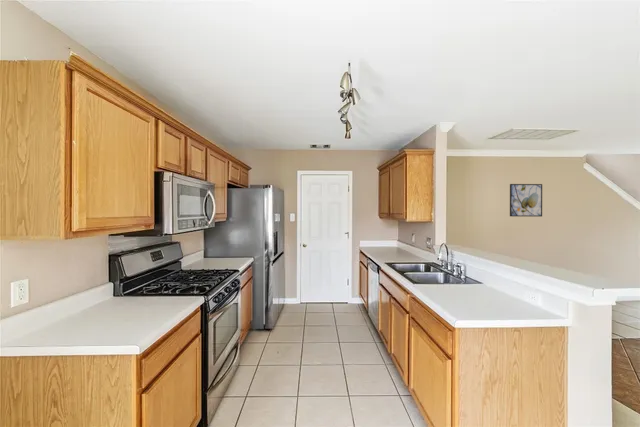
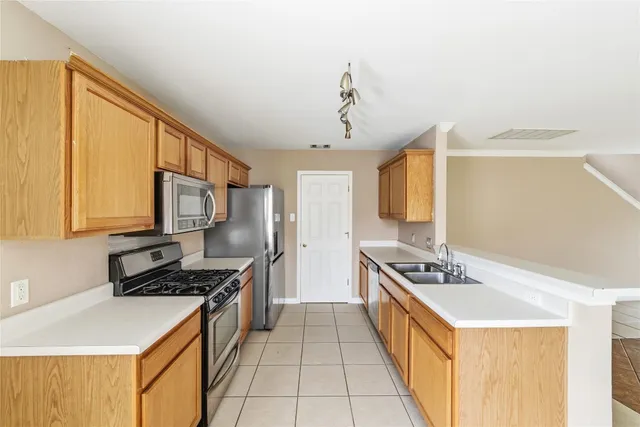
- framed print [509,183,543,218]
